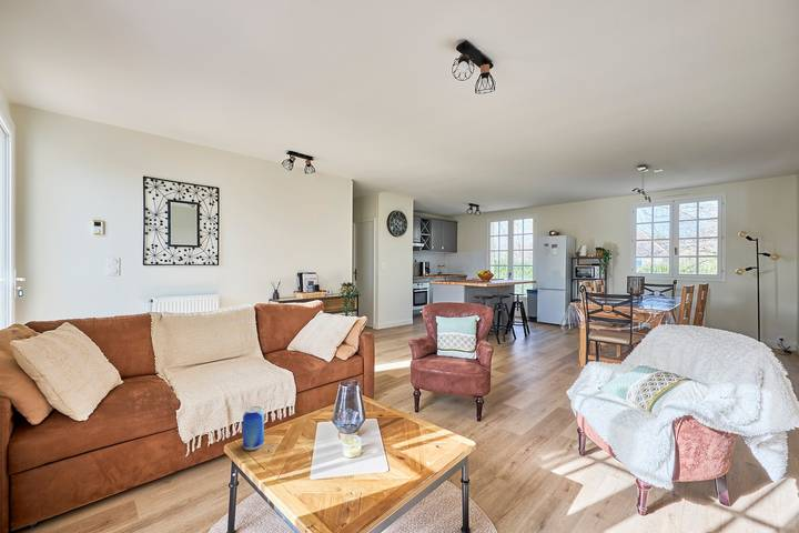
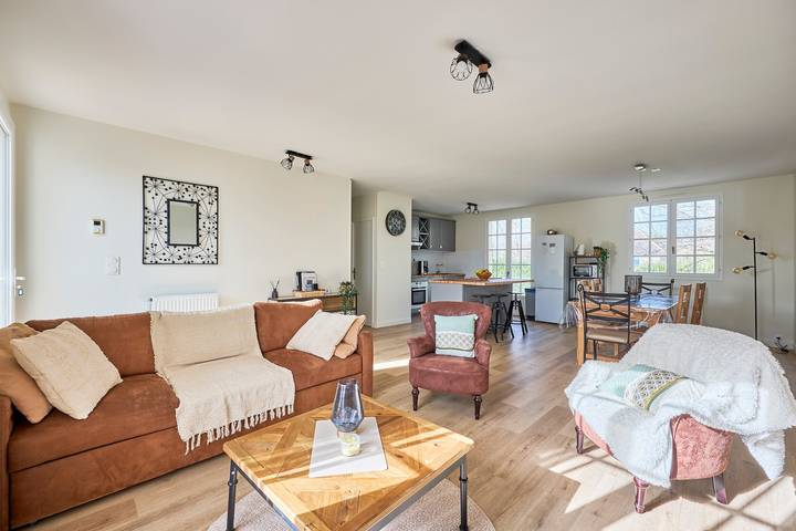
- beer can [242,405,265,451]
